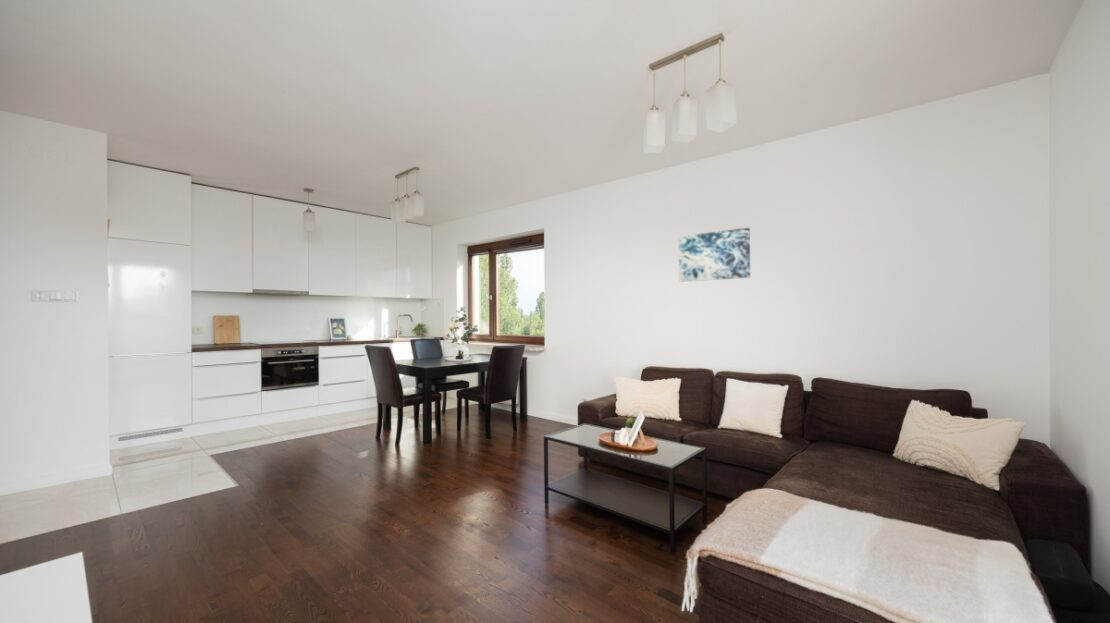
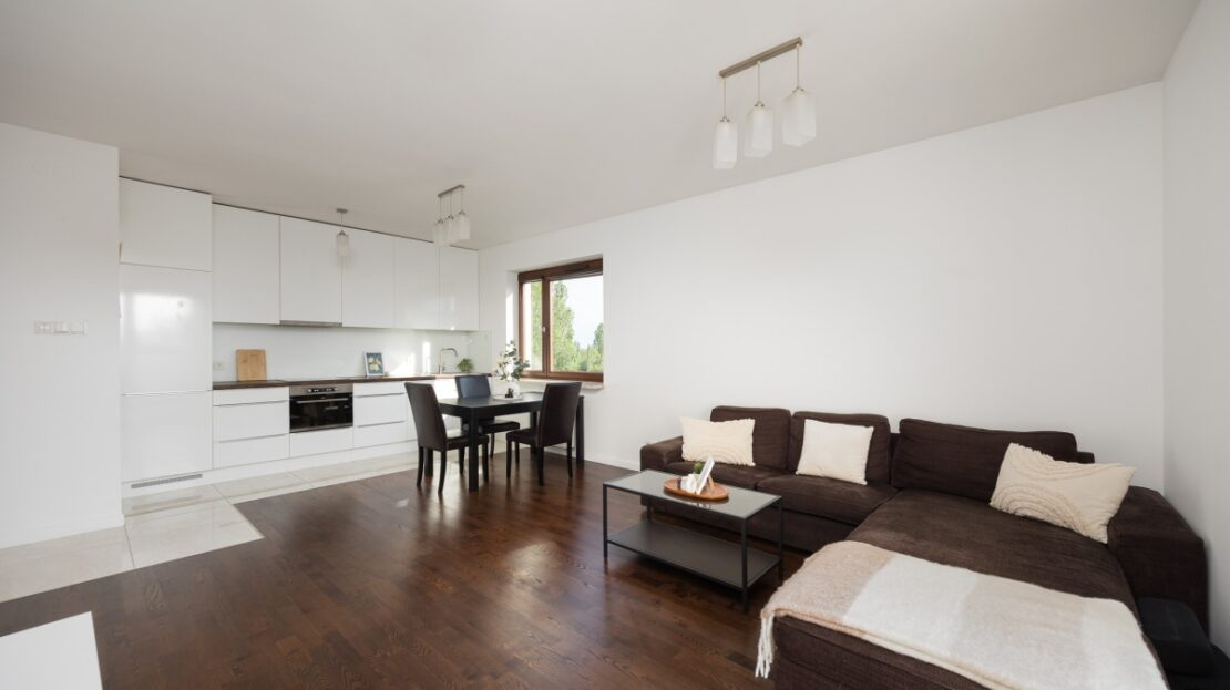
- wall art [678,227,751,282]
